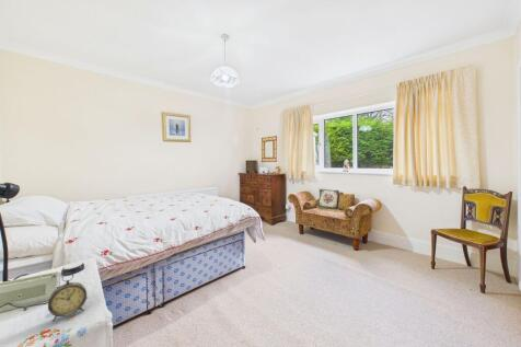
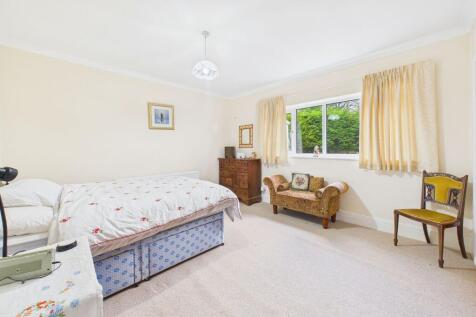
- alarm clock [47,271,88,323]
